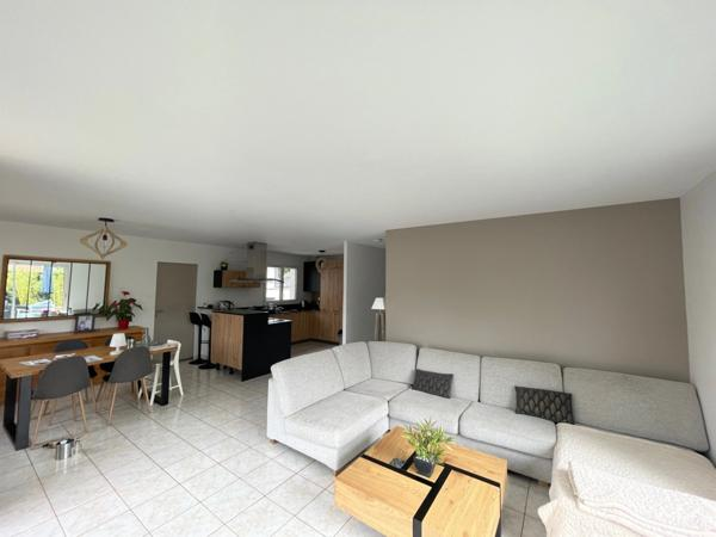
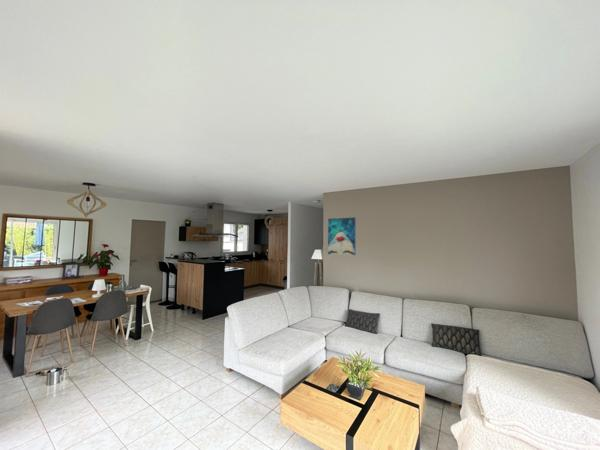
+ wall art [327,217,356,256]
